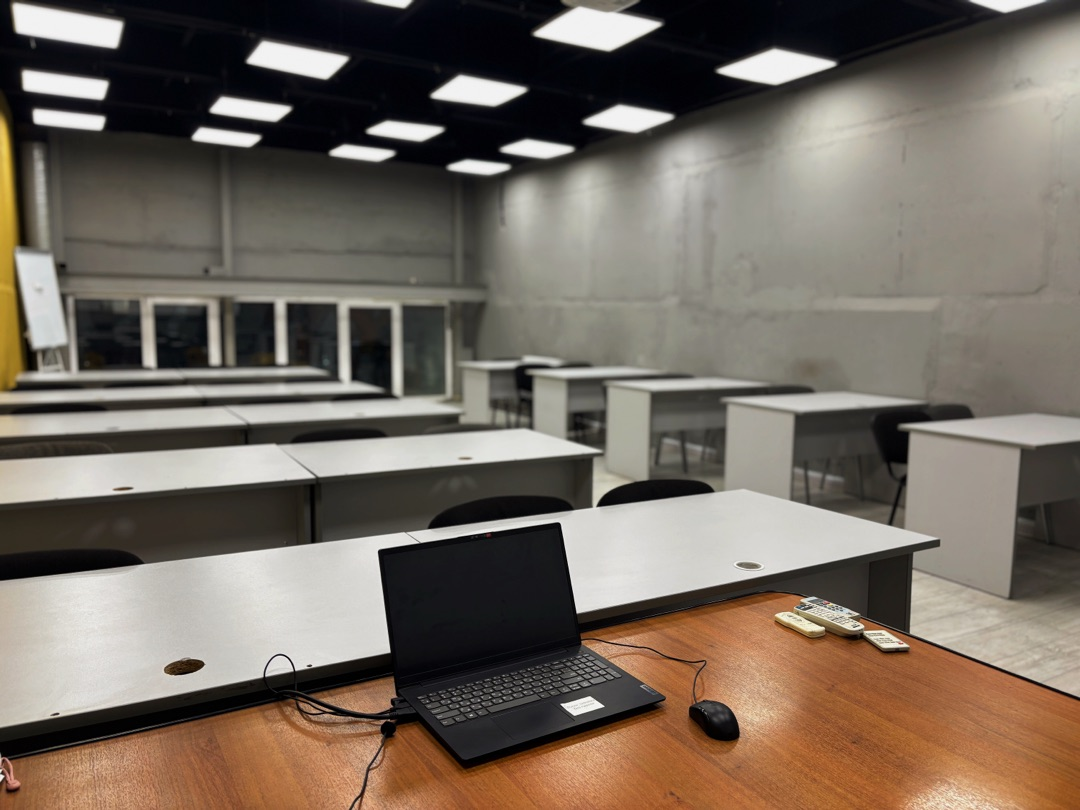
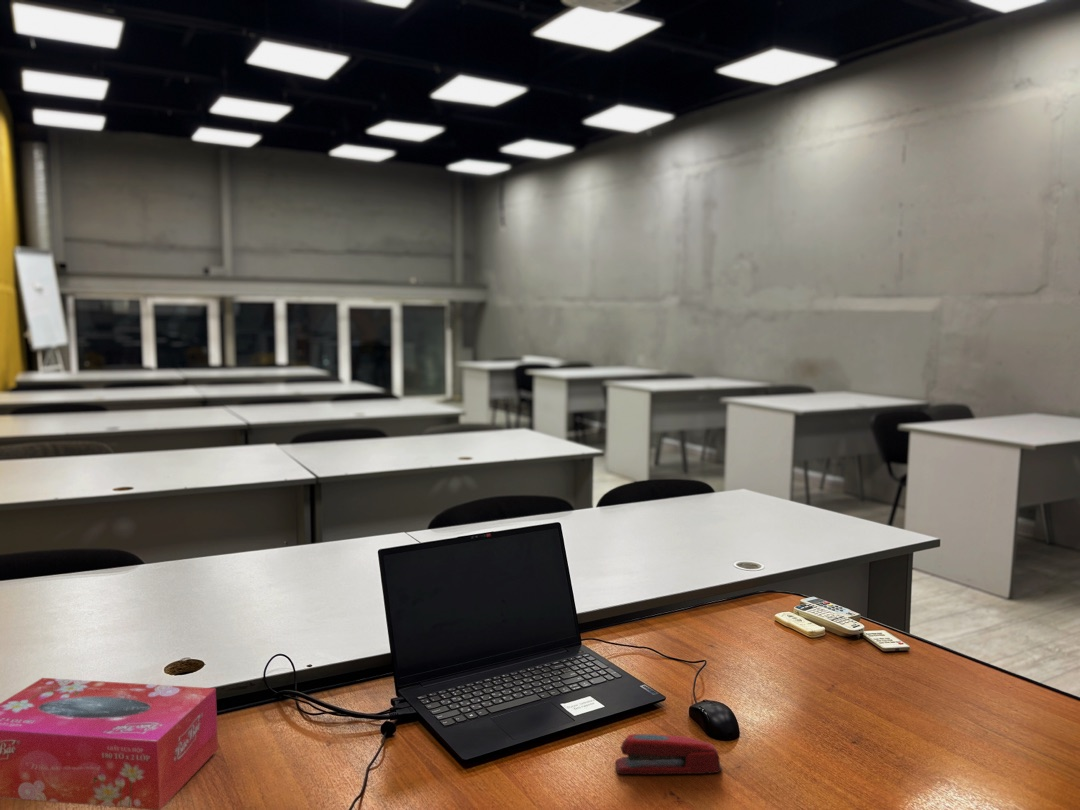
+ tissue box [0,677,219,810]
+ stapler [614,733,723,776]
